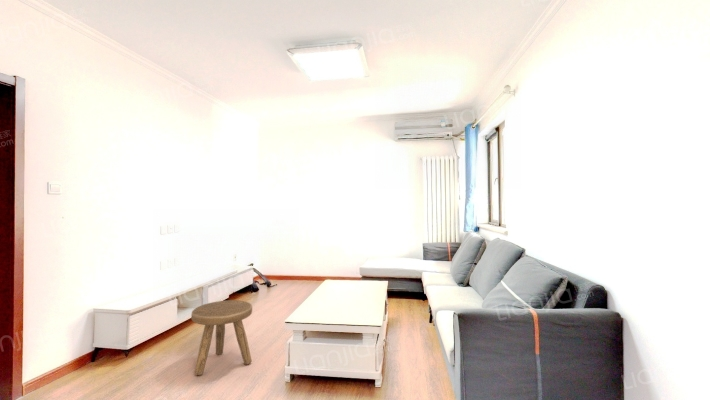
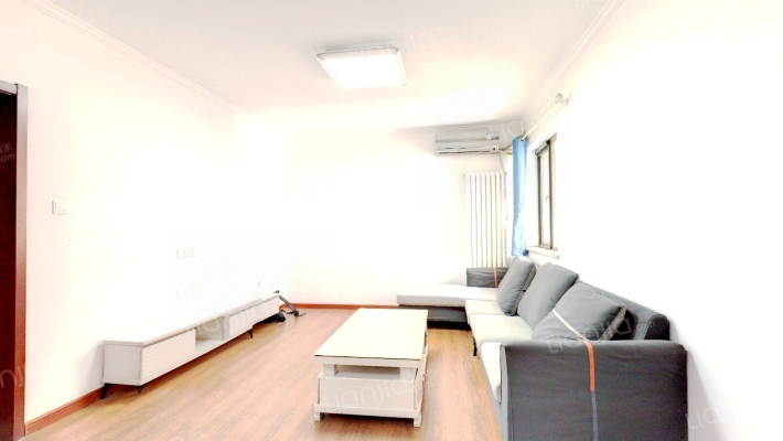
- stool [190,299,253,376]
